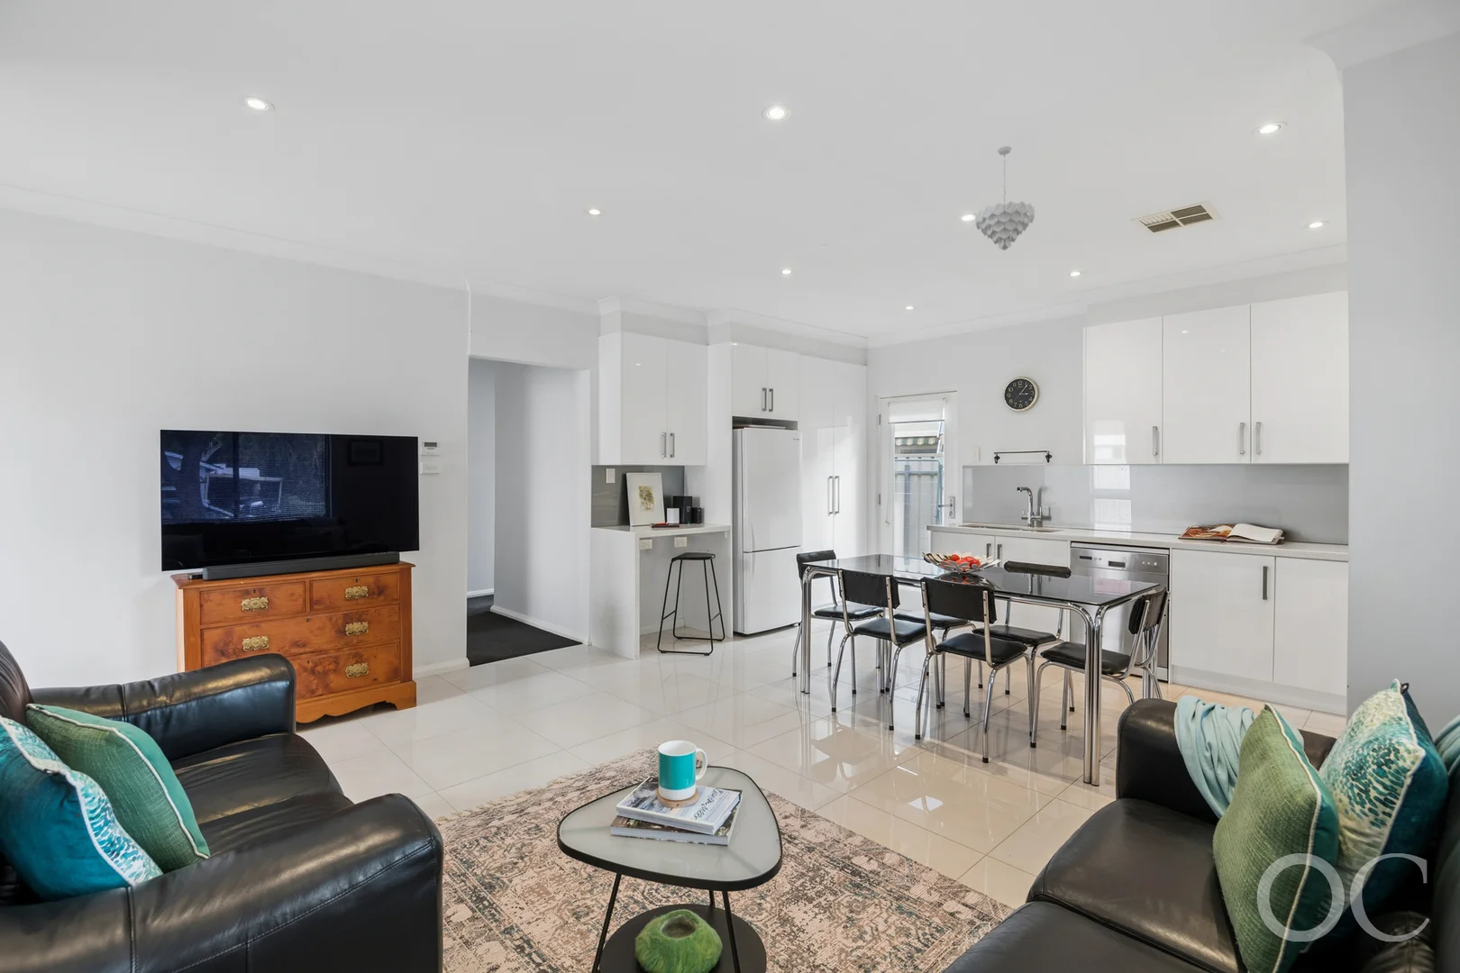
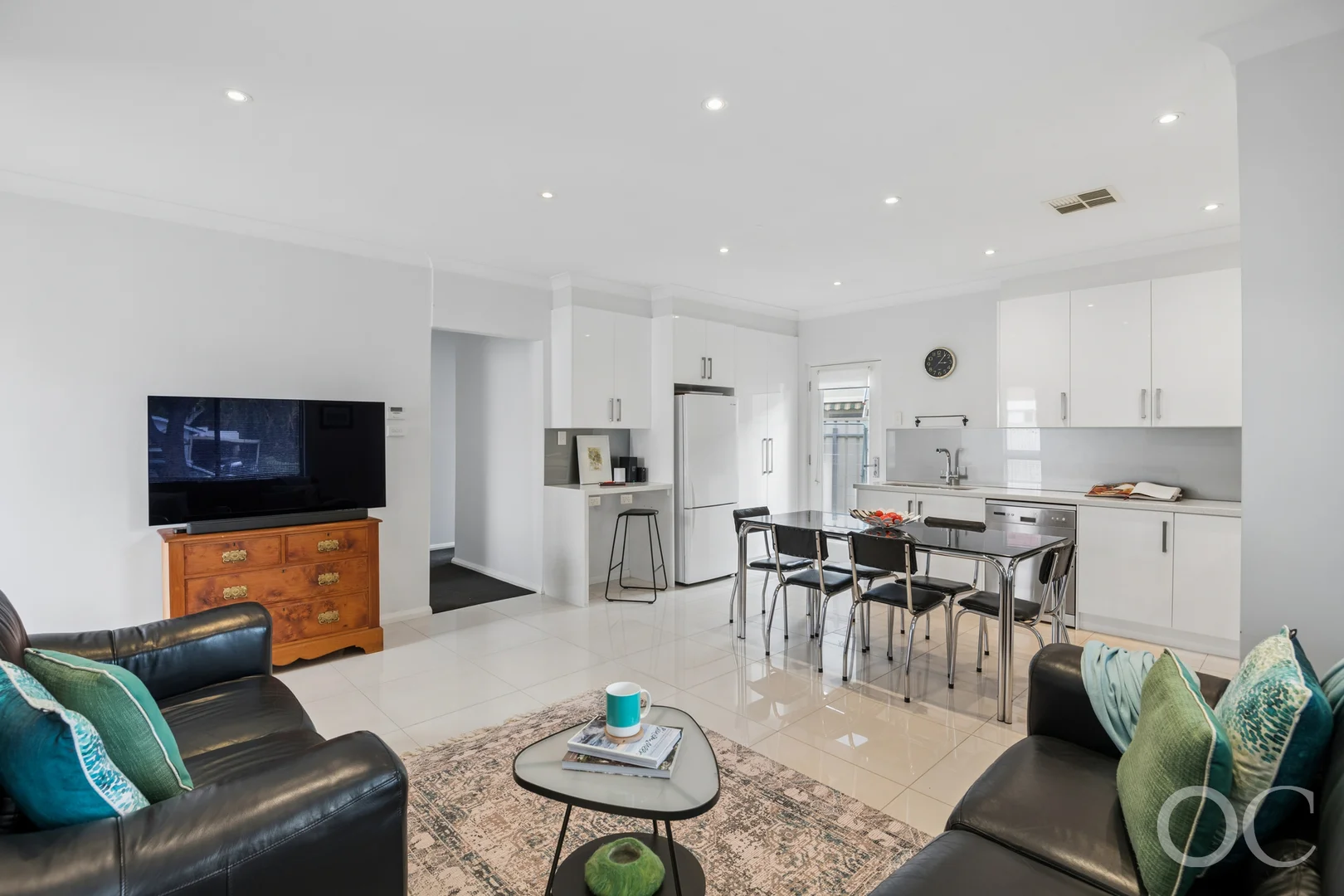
- pendant light [974,146,1035,251]
